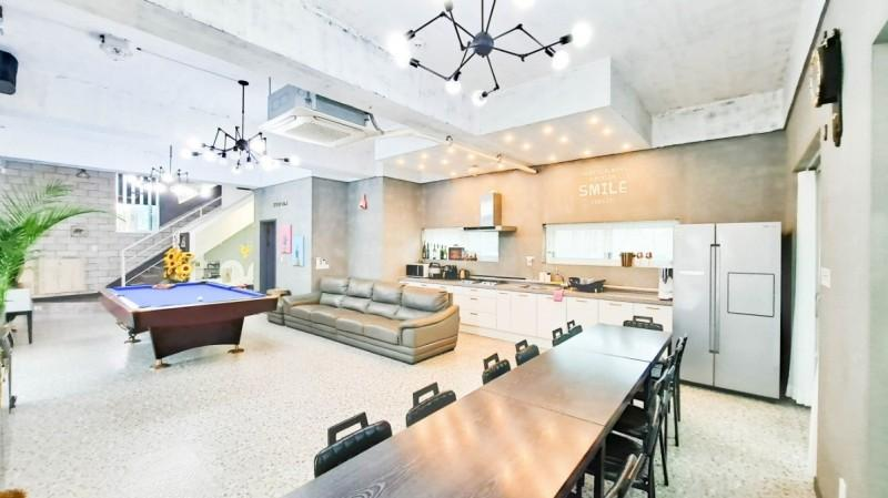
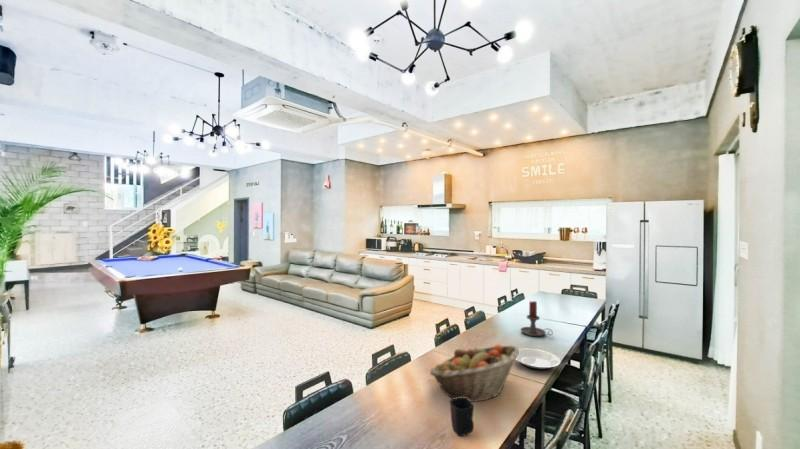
+ candle holder [520,300,554,337]
+ fruit basket [429,343,520,403]
+ mug [449,397,475,437]
+ plate [515,348,561,371]
